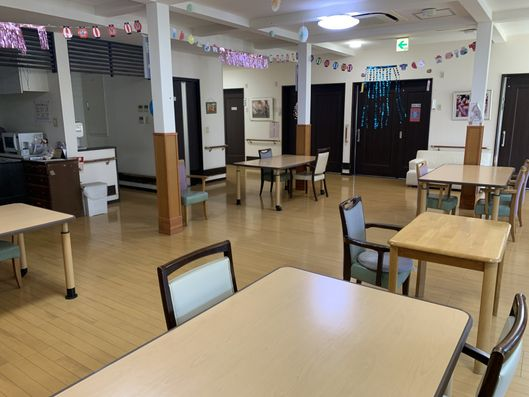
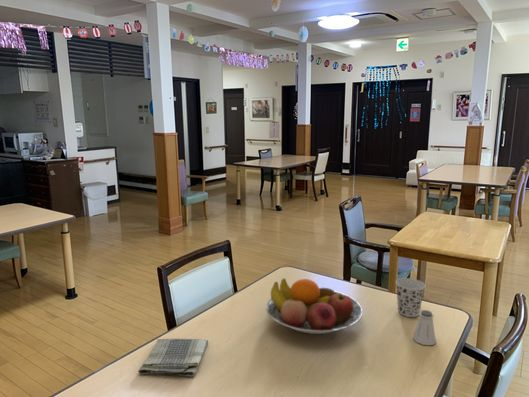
+ fruit bowl [265,277,364,335]
+ cup [395,277,426,318]
+ dish towel [137,338,209,377]
+ saltshaker [413,309,437,346]
